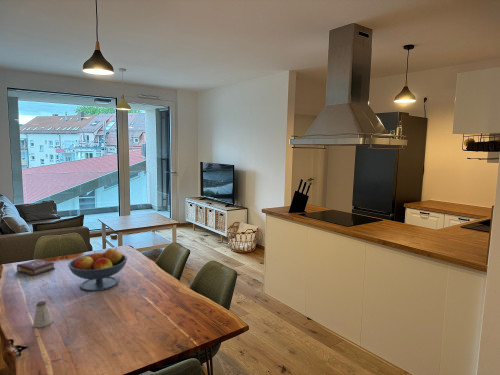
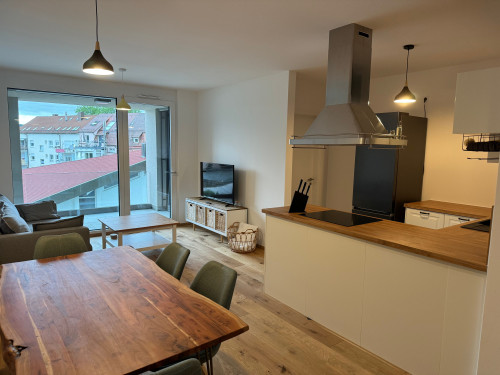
- book [16,258,56,277]
- fruit bowl [67,248,128,292]
- saltshaker [32,300,52,328]
